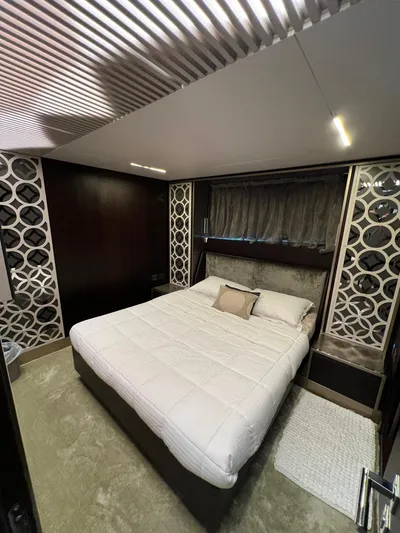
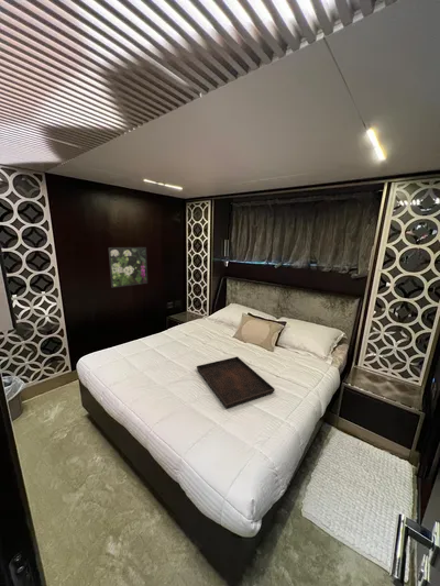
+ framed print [108,246,148,289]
+ serving tray [196,355,276,409]
